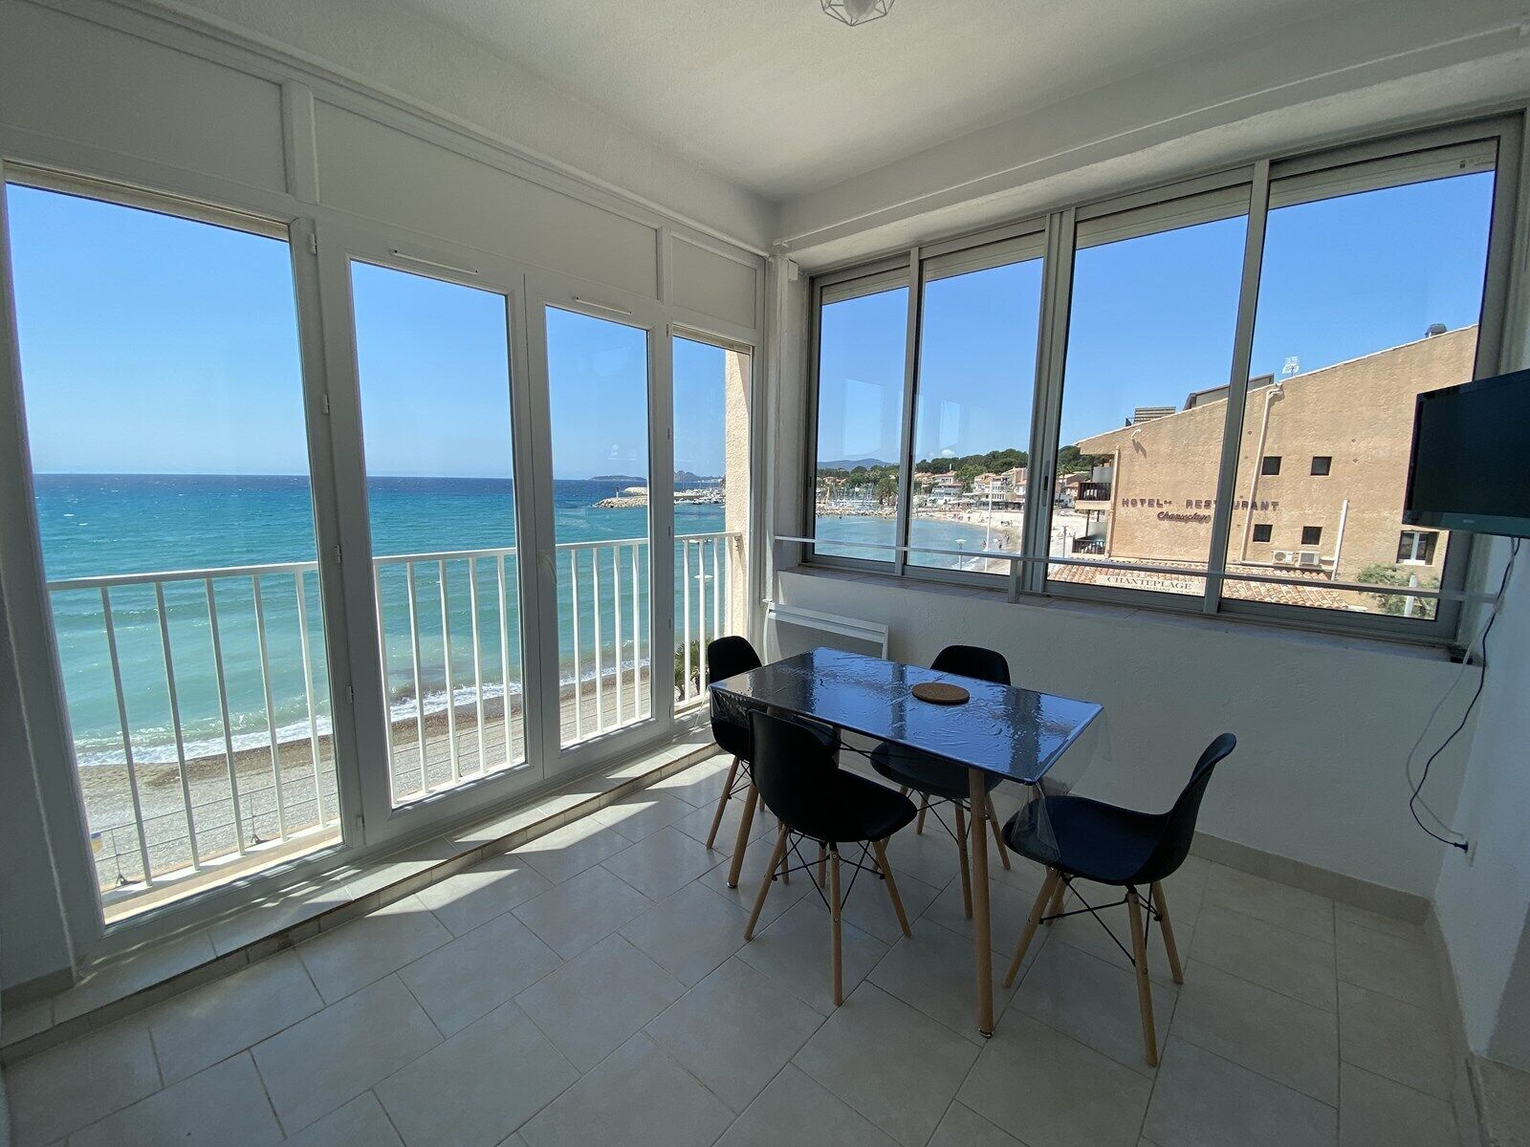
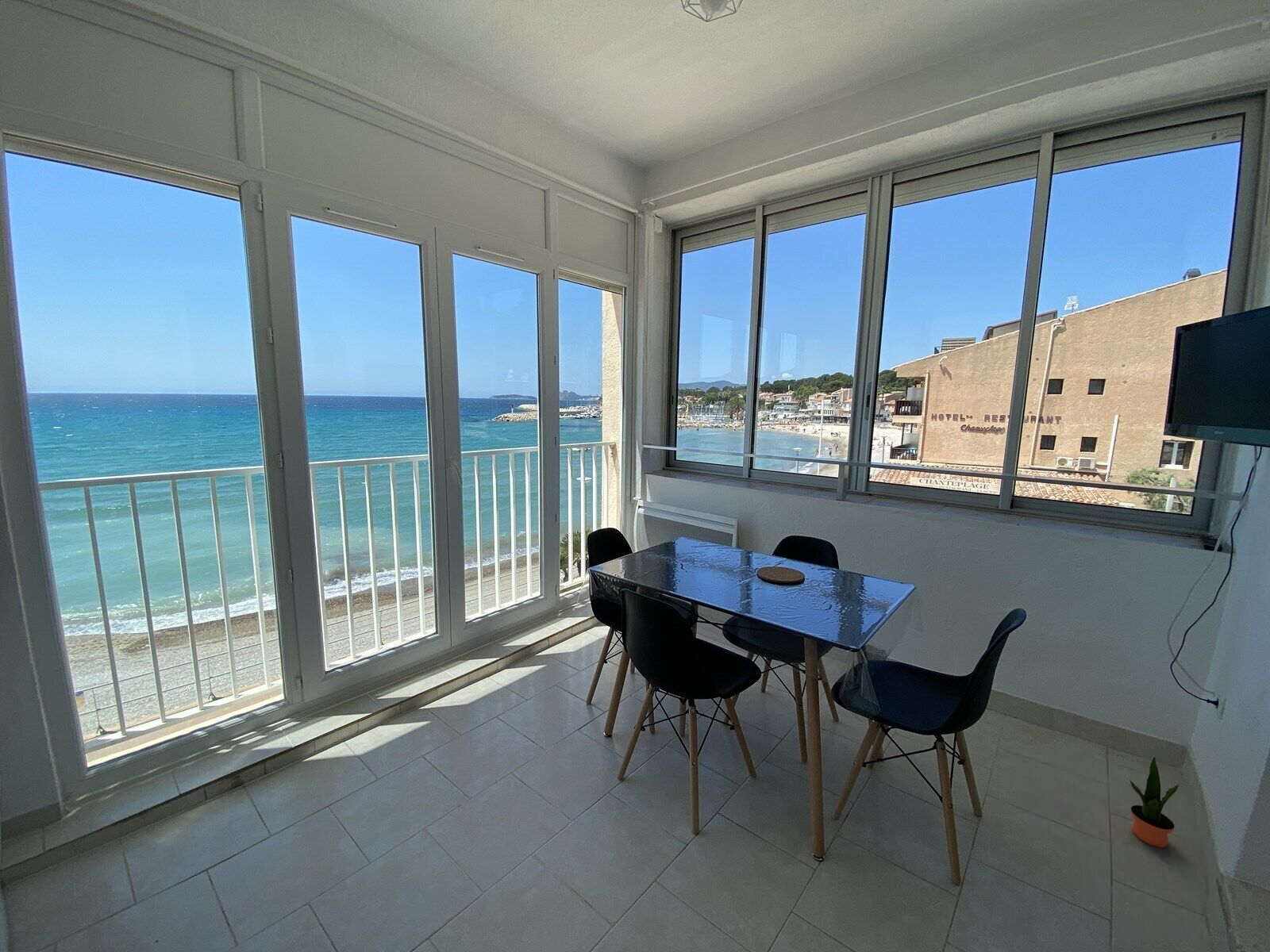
+ potted plant [1129,756,1180,848]
